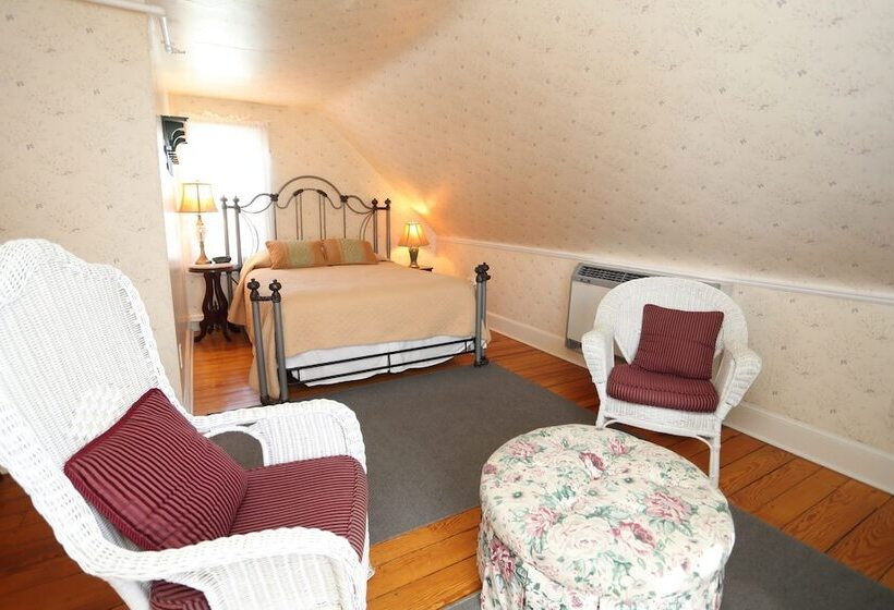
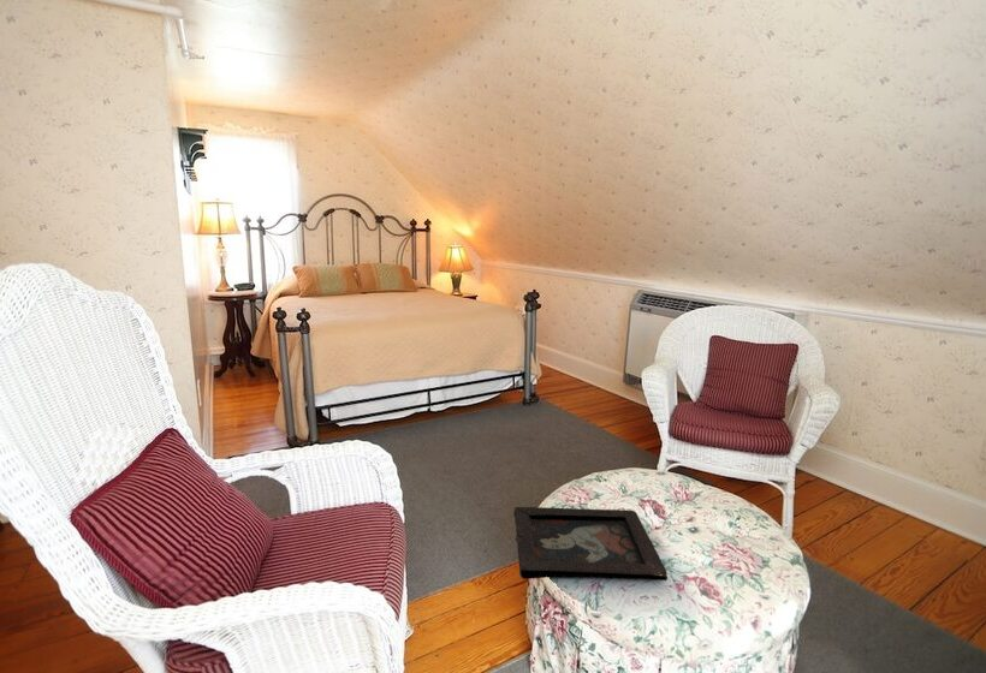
+ decorative tray [512,506,669,582]
